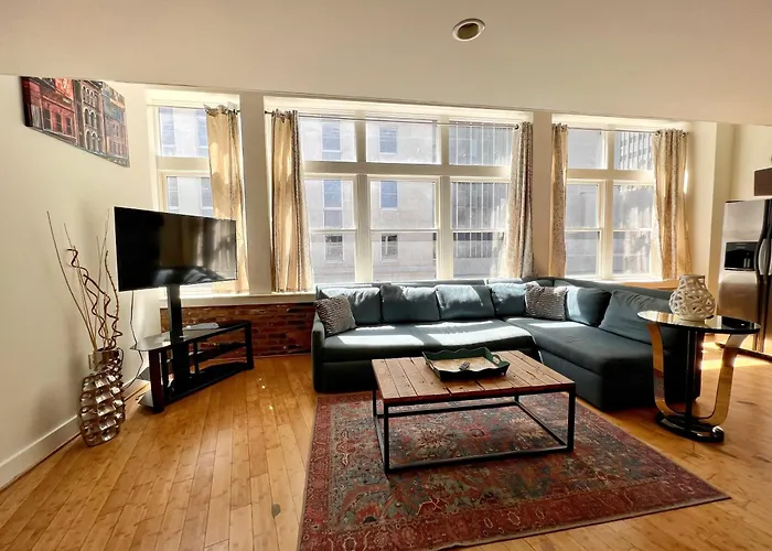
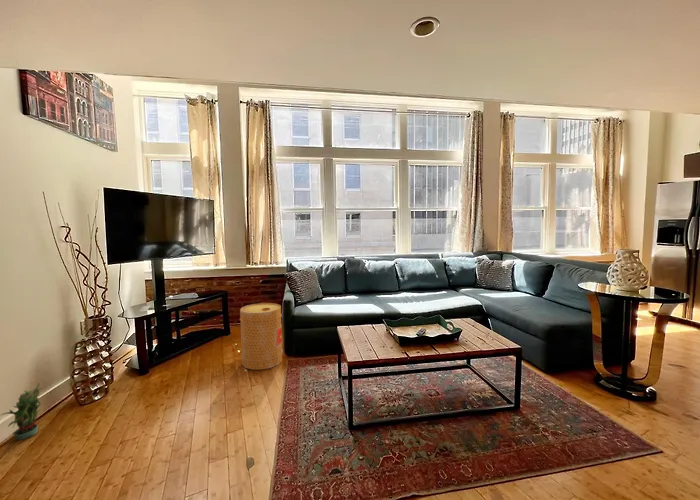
+ potted plant [0,382,43,441]
+ basket [239,302,283,371]
